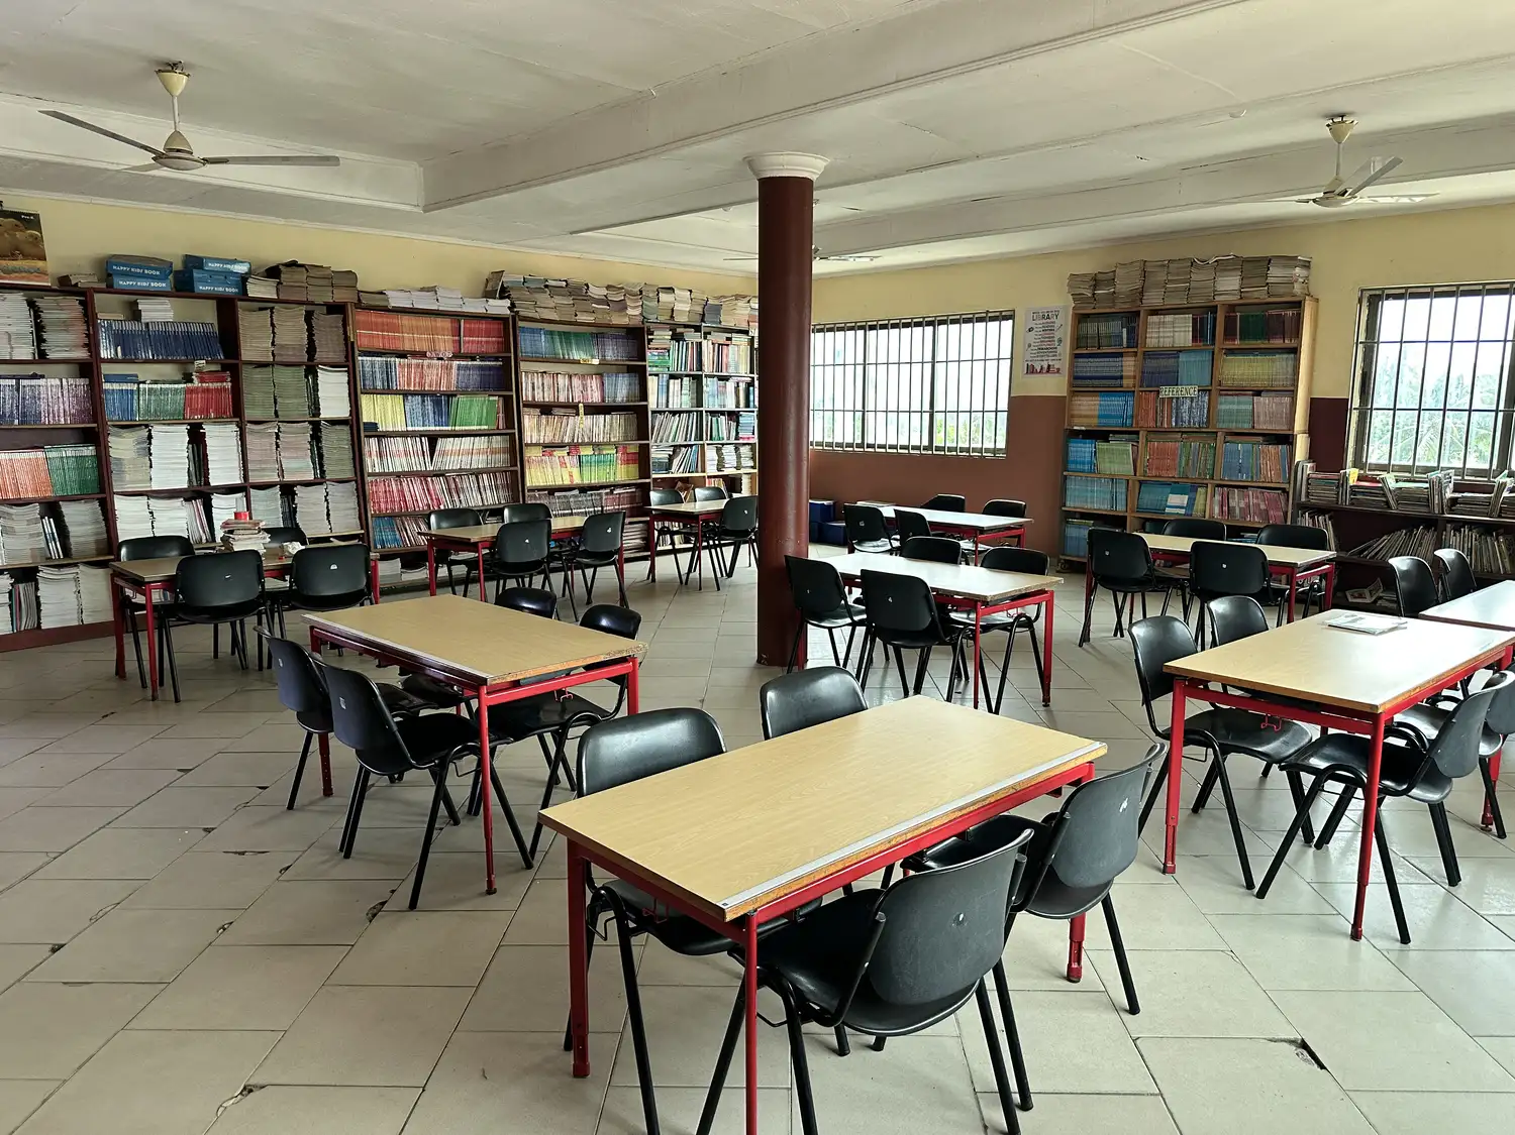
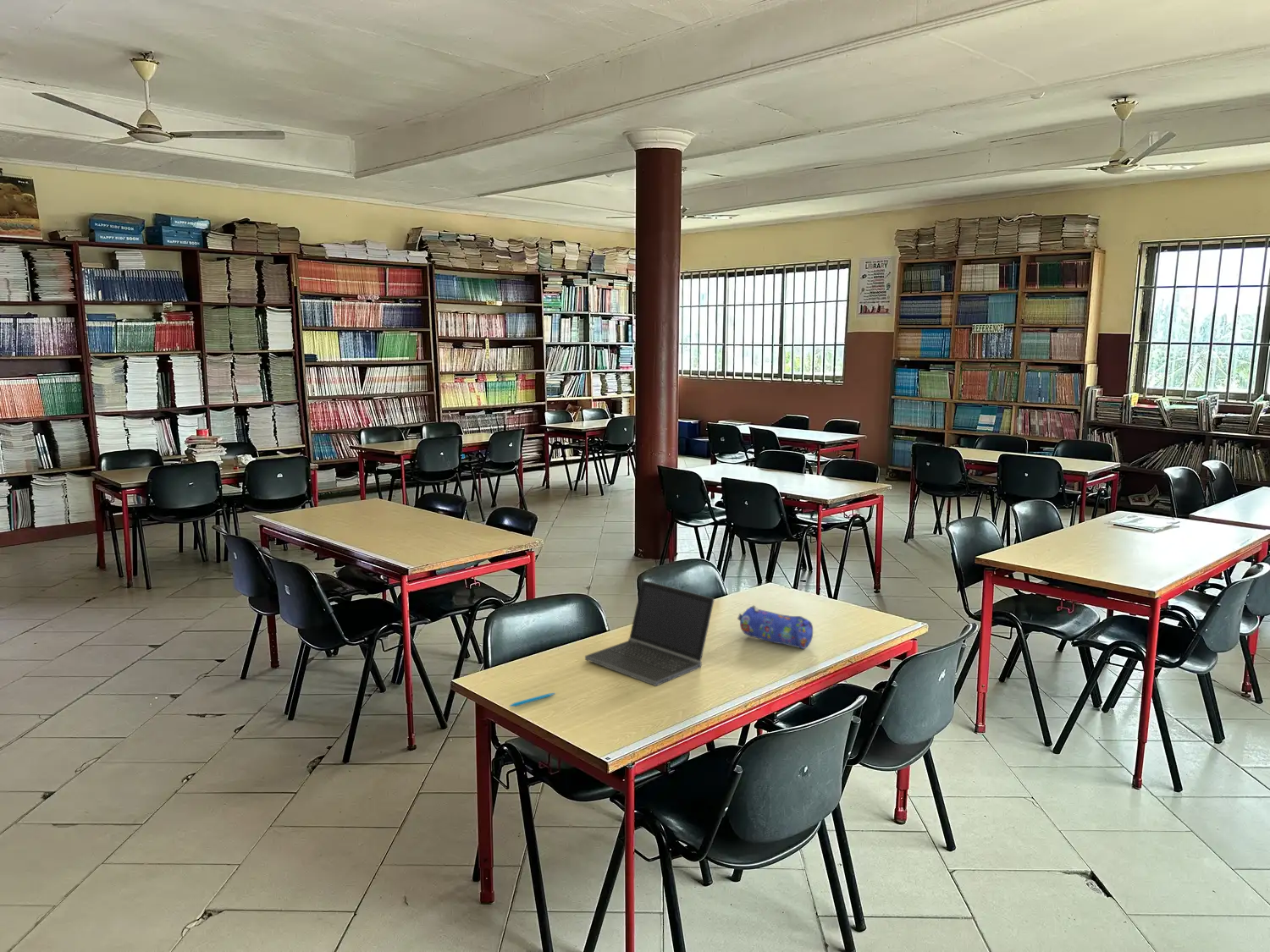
+ laptop computer [584,579,715,687]
+ pen [508,692,556,707]
+ pencil case [737,604,814,650]
